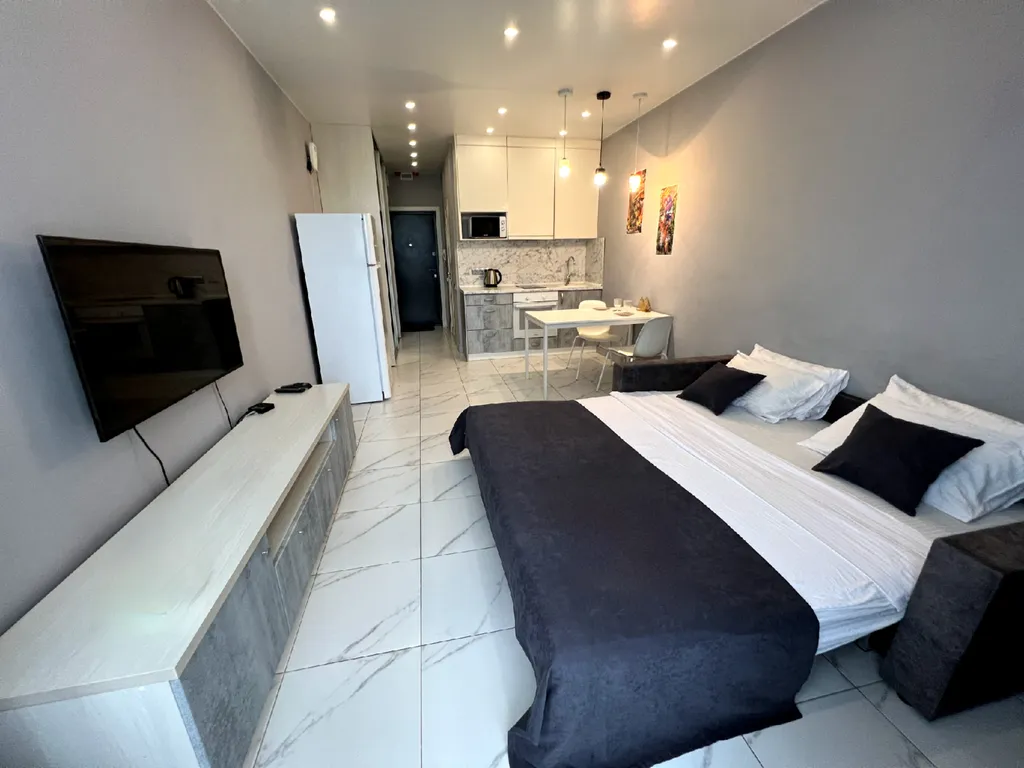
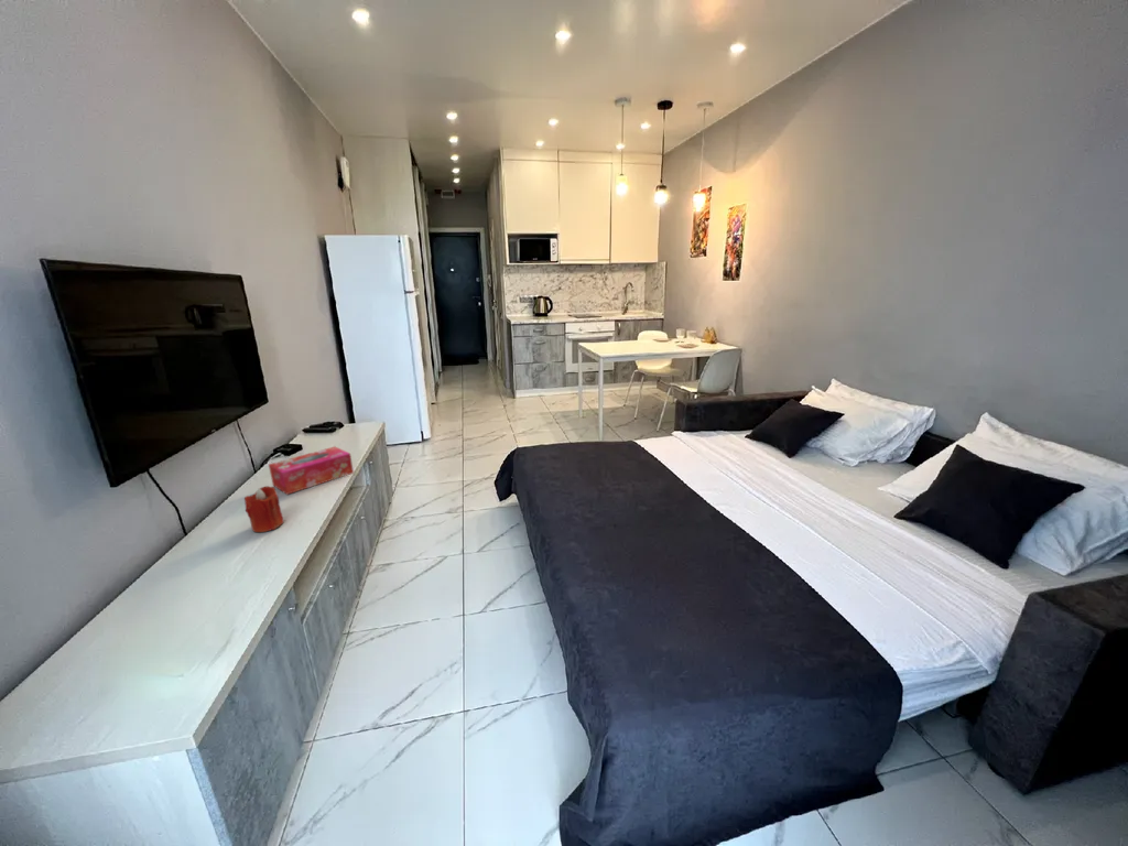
+ candle [243,486,285,533]
+ tissue box [268,445,355,496]
